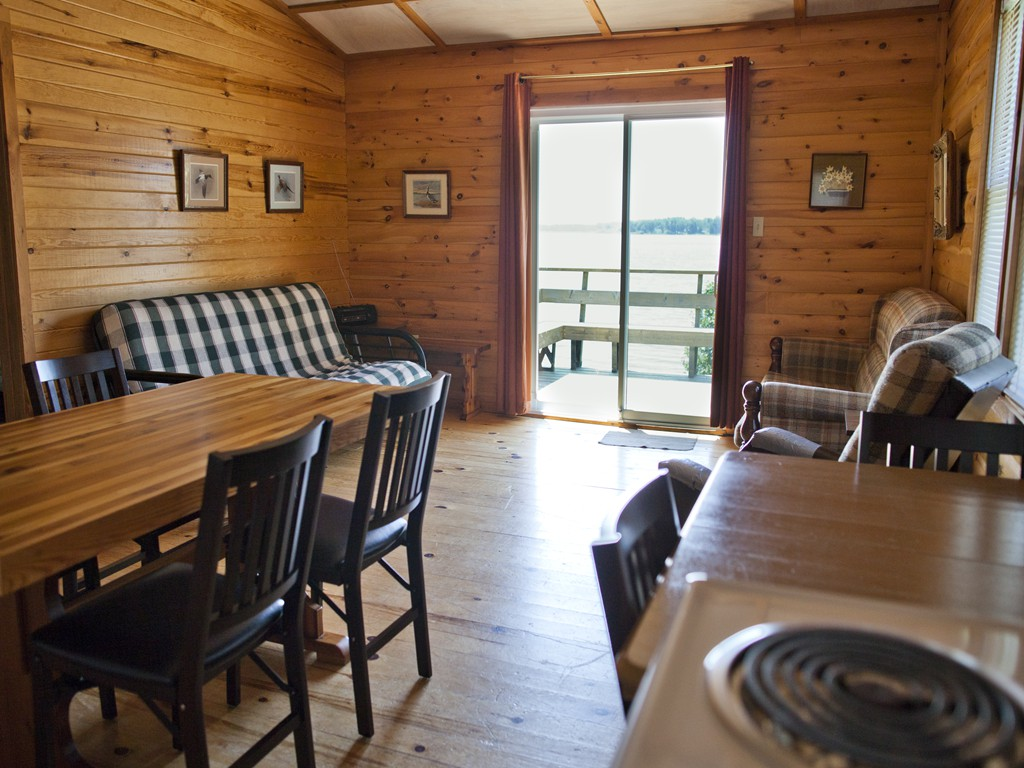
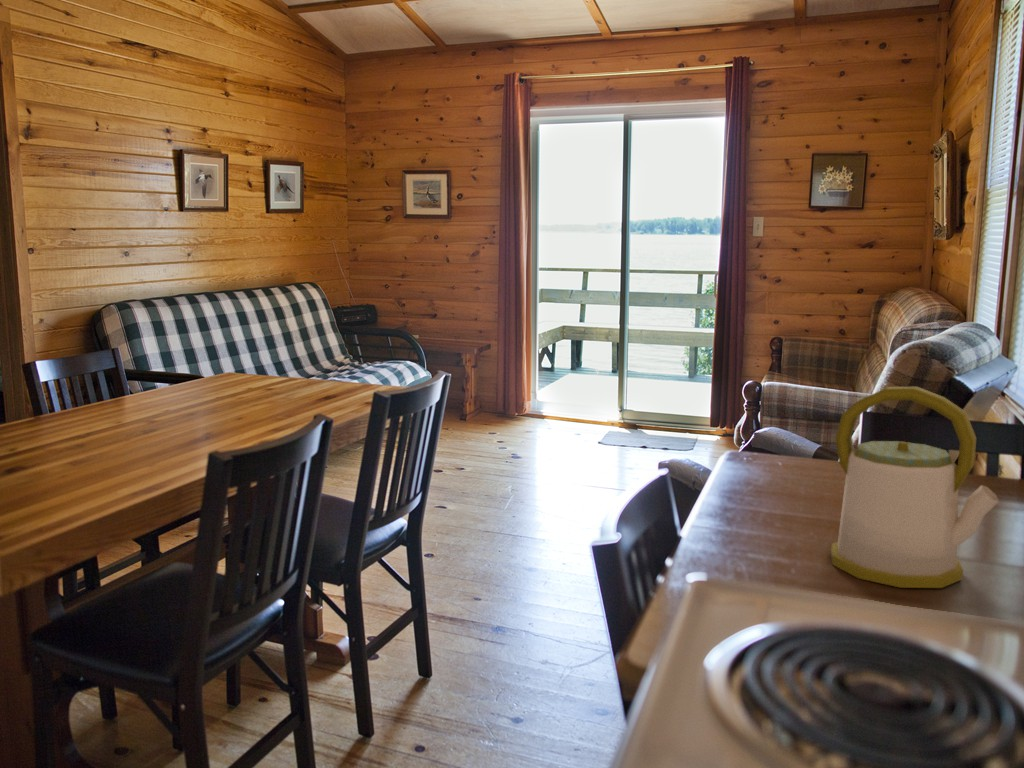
+ kettle [830,386,1000,589]
